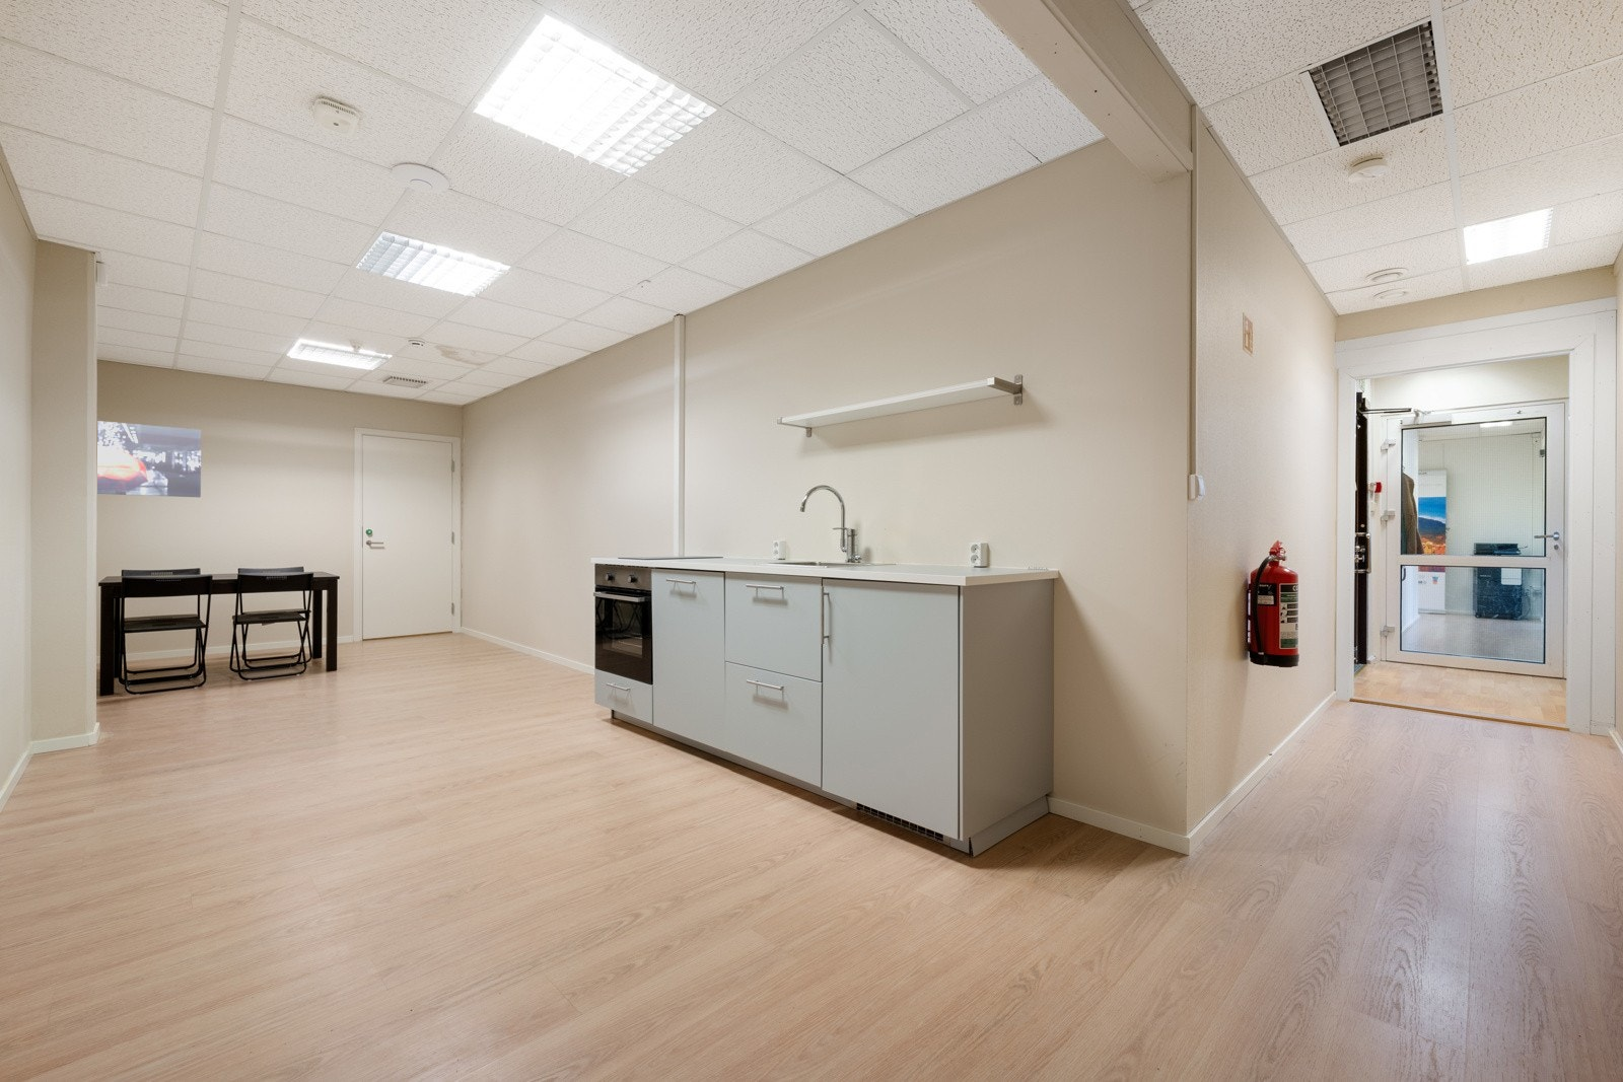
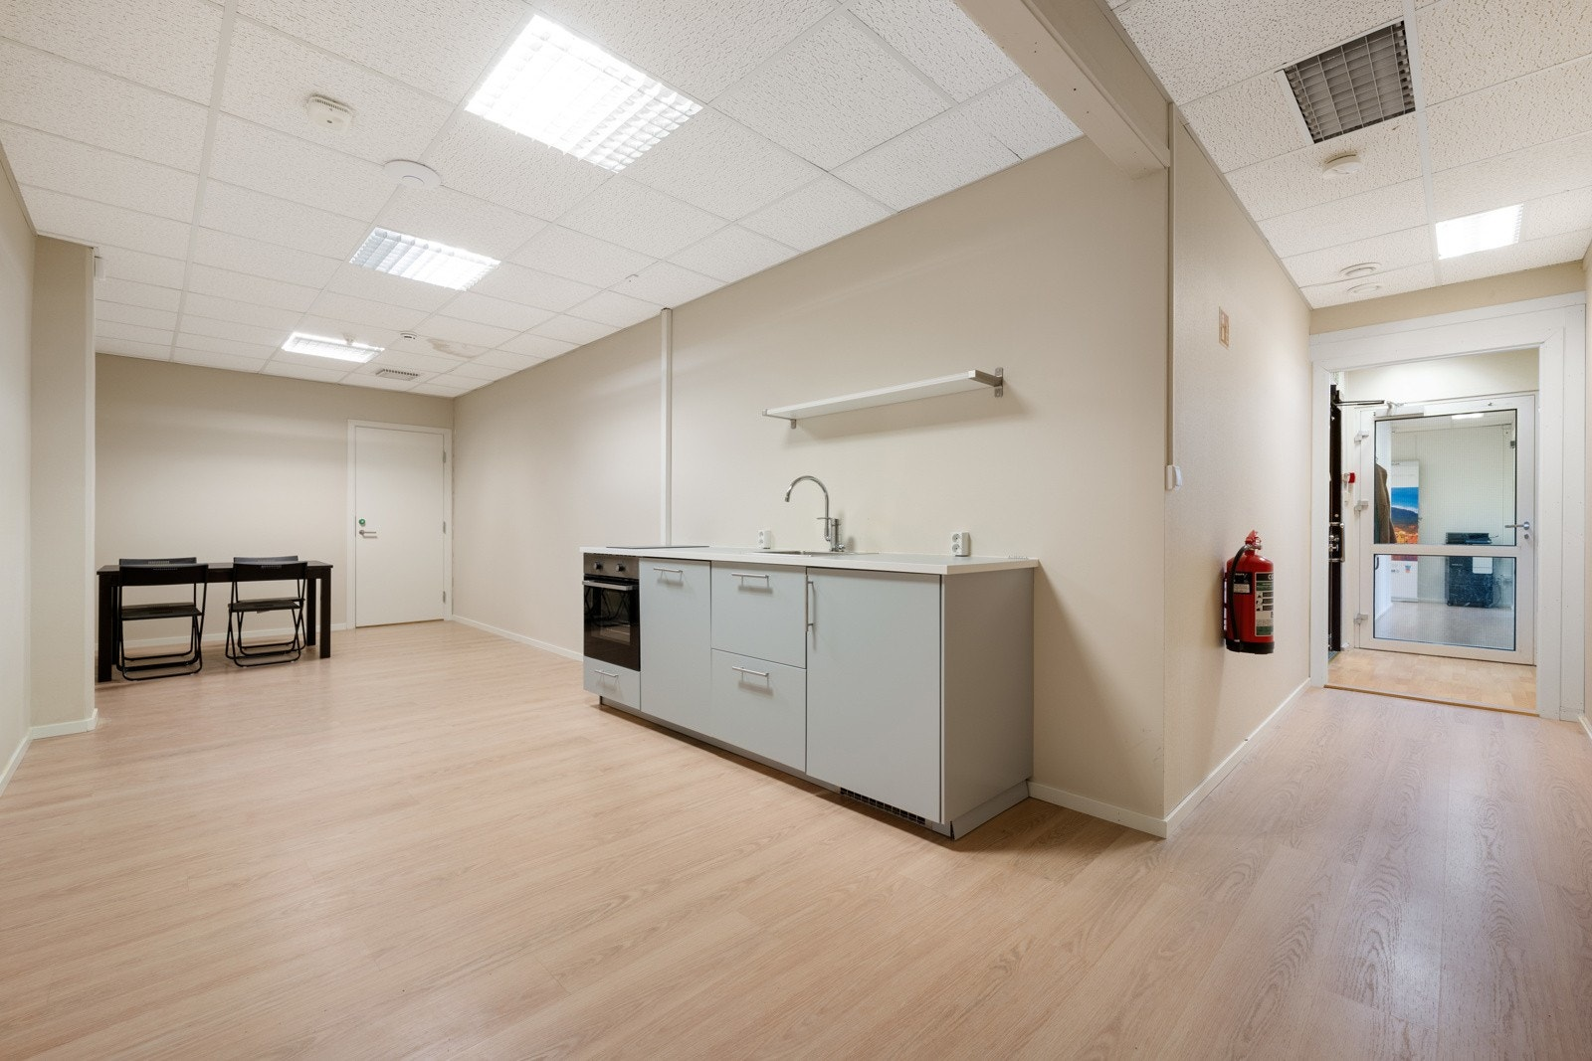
- wall art [97,420,202,498]
